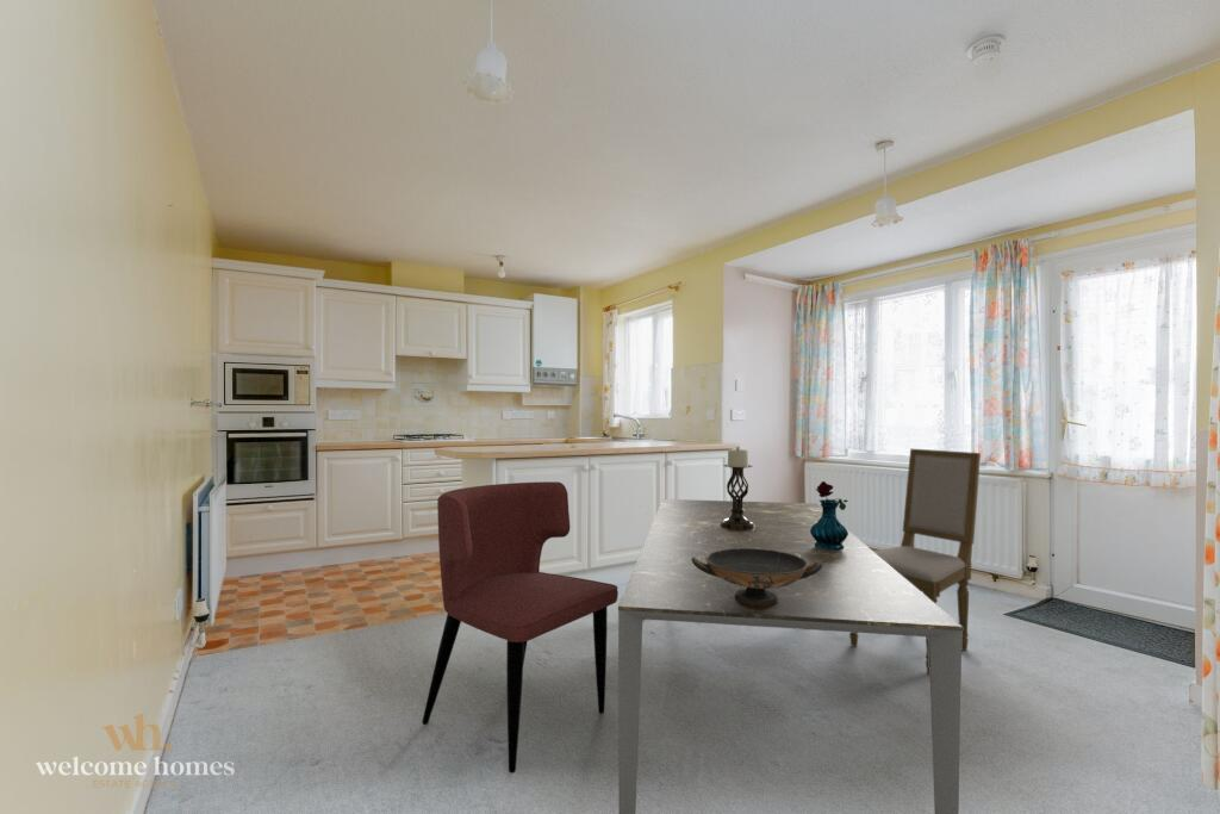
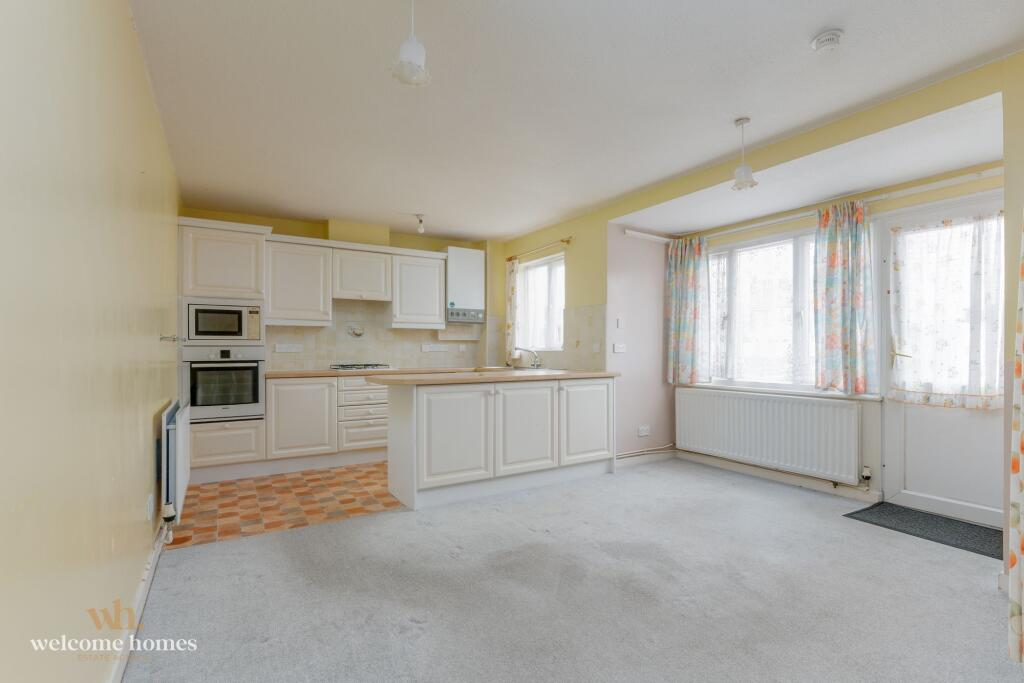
- dining chair [848,447,982,676]
- decorative bowl [691,548,822,605]
- candle holder [720,446,755,530]
- vase [810,480,849,551]
- dining chair [421,480,620,775]
- dining table [617,498,963,814]
